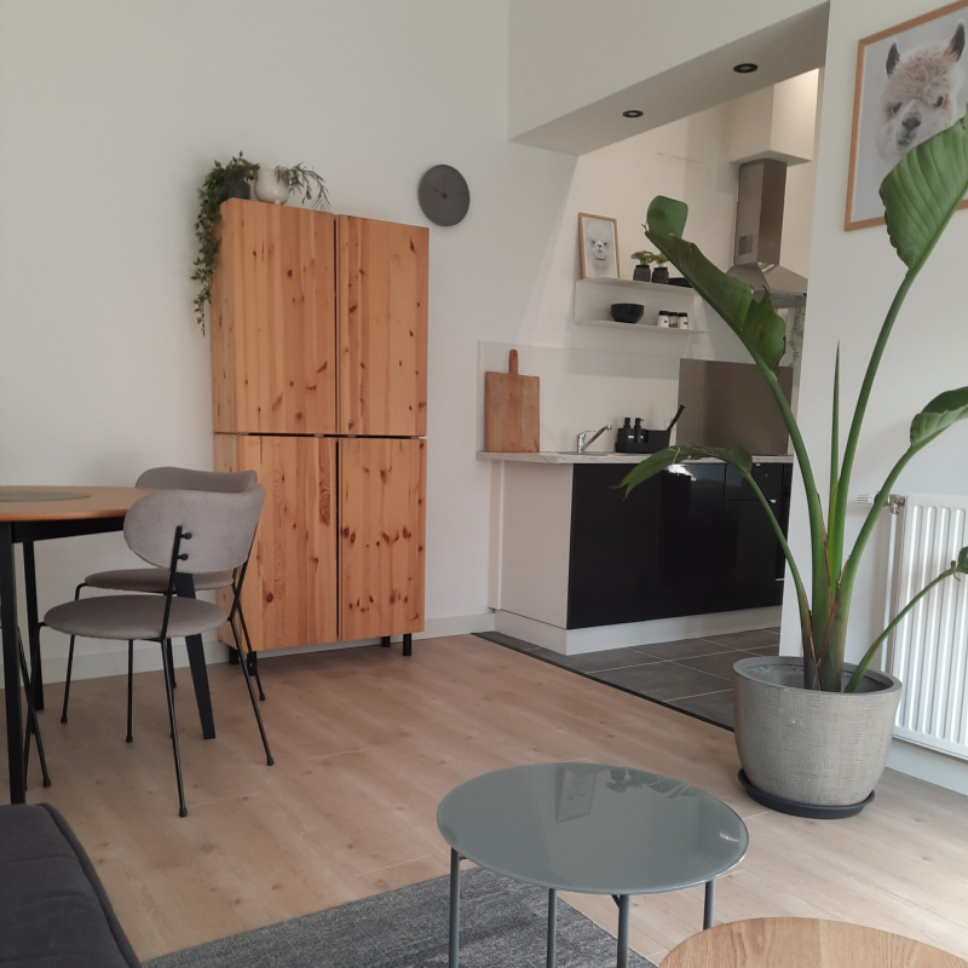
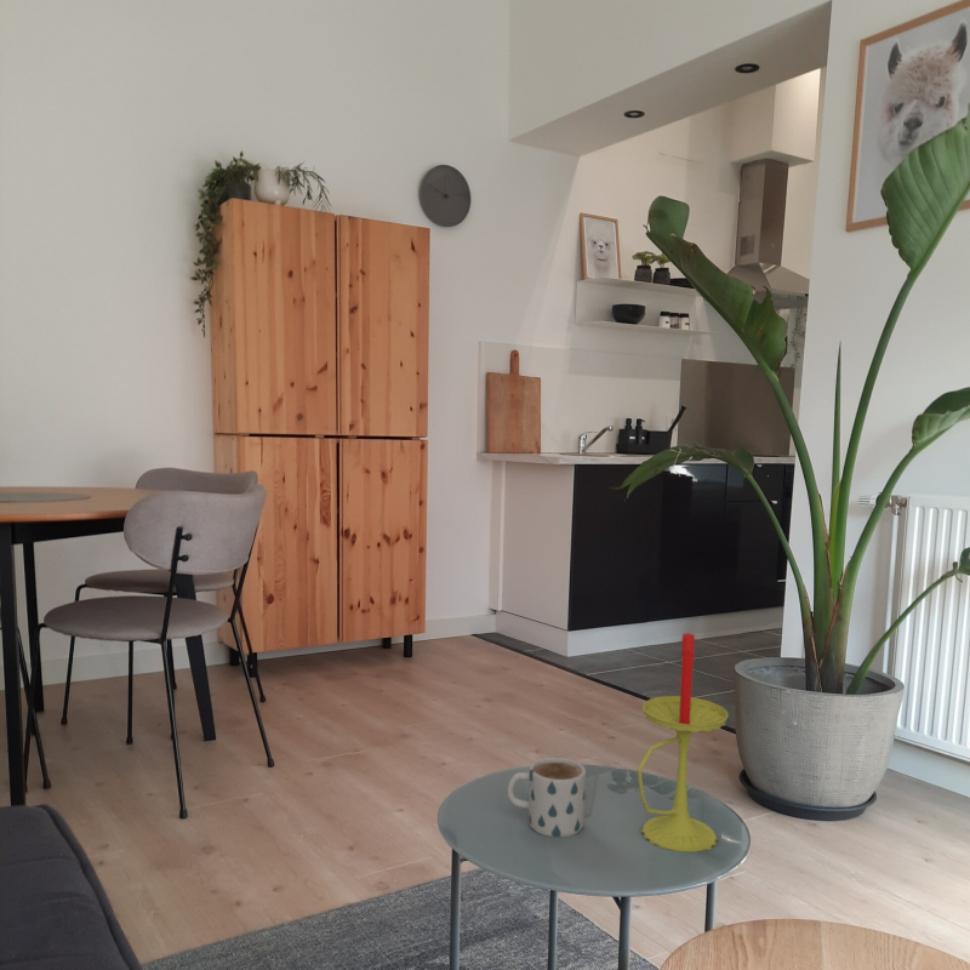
+ mug [507,757,587,838]
+ candle [637,632,730,854]
